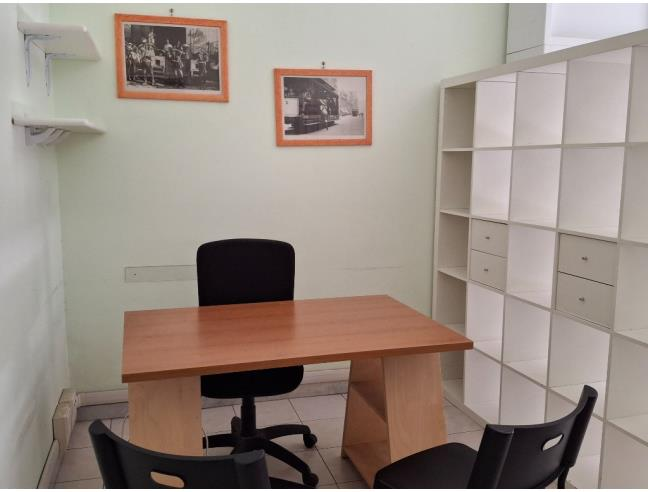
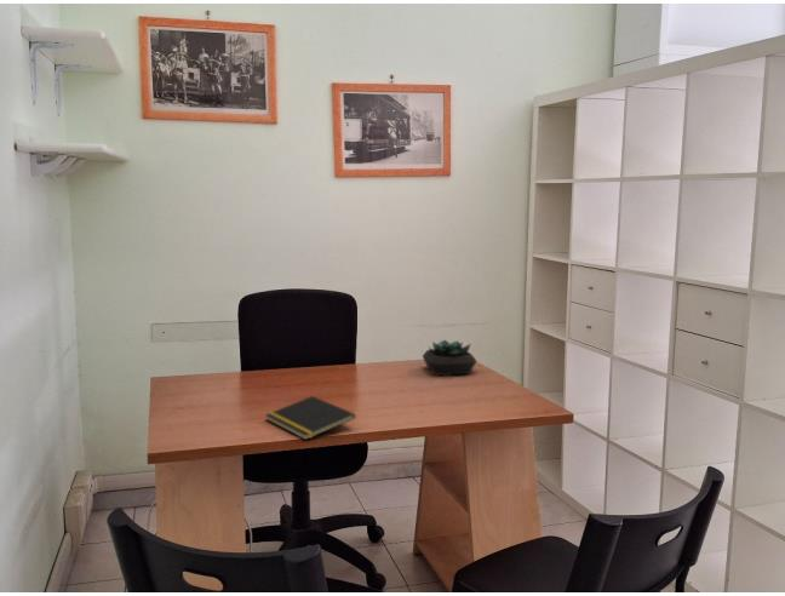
+ notepad [264,395,357,441]
+ succulent plant [422,338,477,377]
